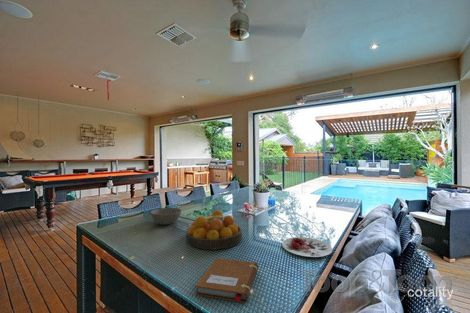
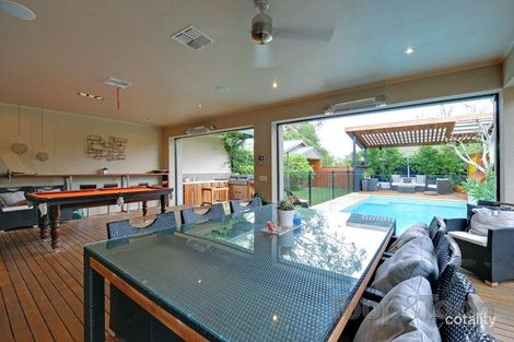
- notebook [194,257,259,304]
- plate [281,236,333,258]
- bowl [150,207,183,226]
- fruit bowl [185,209,243,250]
